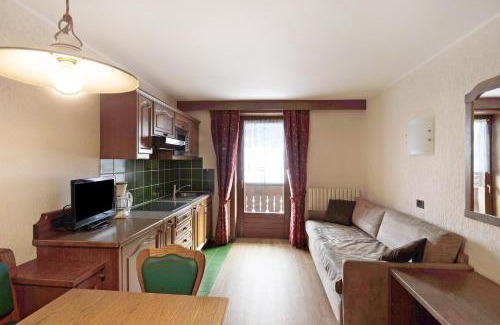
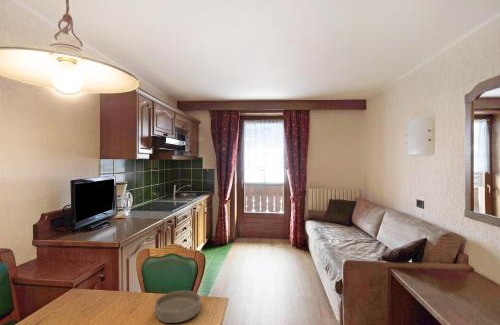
+ bowl [154,290,202,324]
